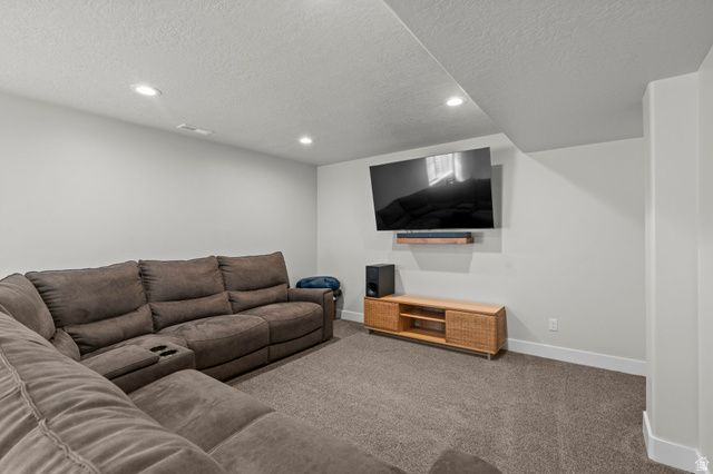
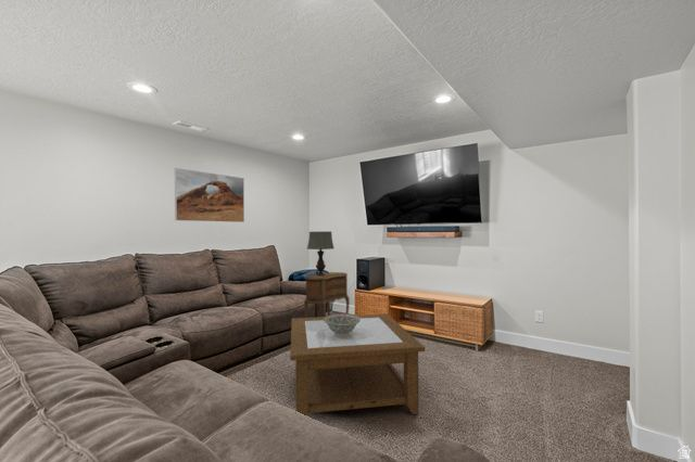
+ table lamp [306,231,336,277]
+ coffee table [289,312,426,416]
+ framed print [174,167,245,223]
+ decorative bowl [324,313,361,335]
+ side table [303,271,351,318]
